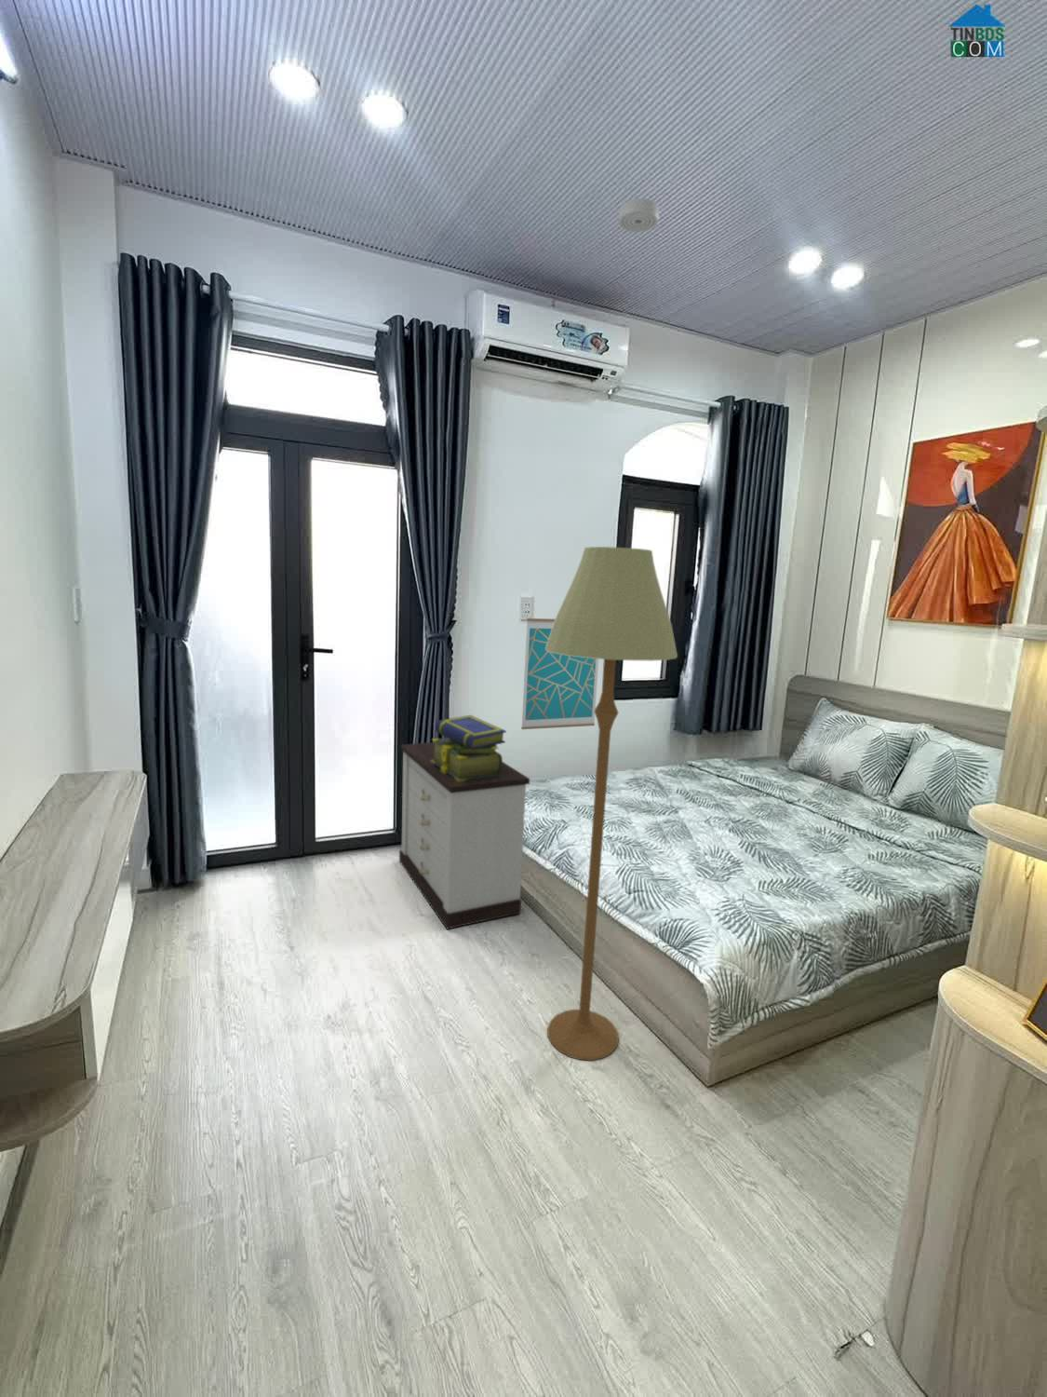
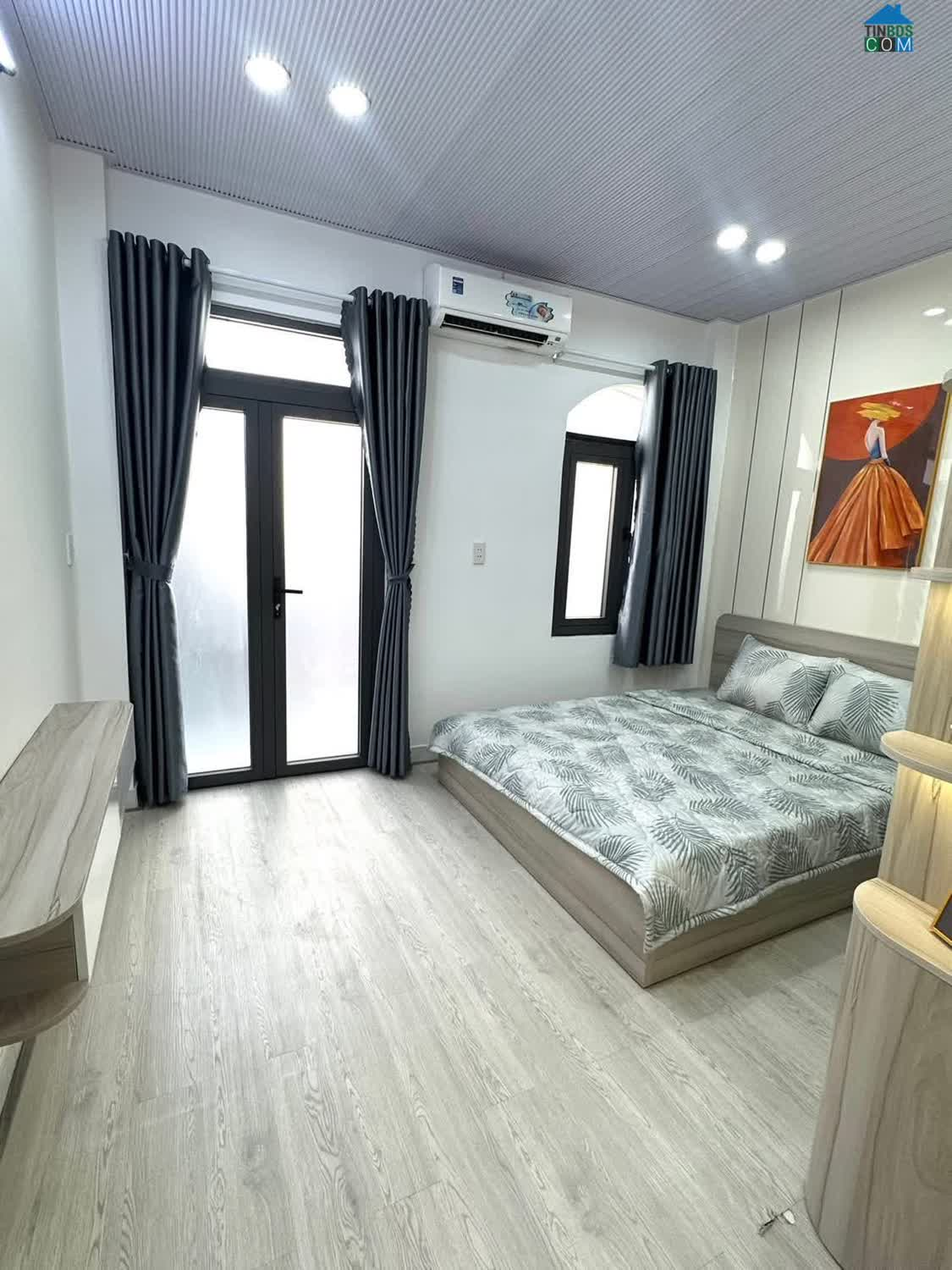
- wall art [520,617,599,730]
- stack of books [431,714,507,781]
- nightstand [398,741,530,931]
- smoke detector [618,197,660,233]
- floor lamp [545,546,679,1062]
